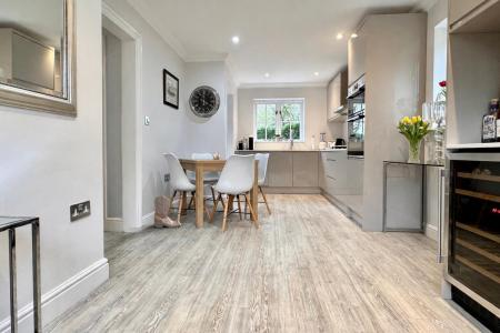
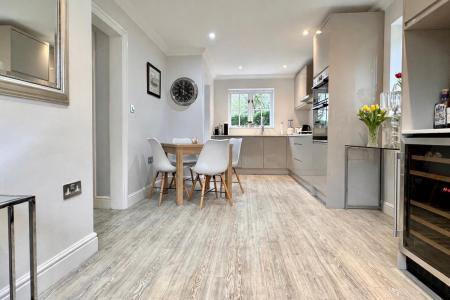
- boots [153,194,182,229]
